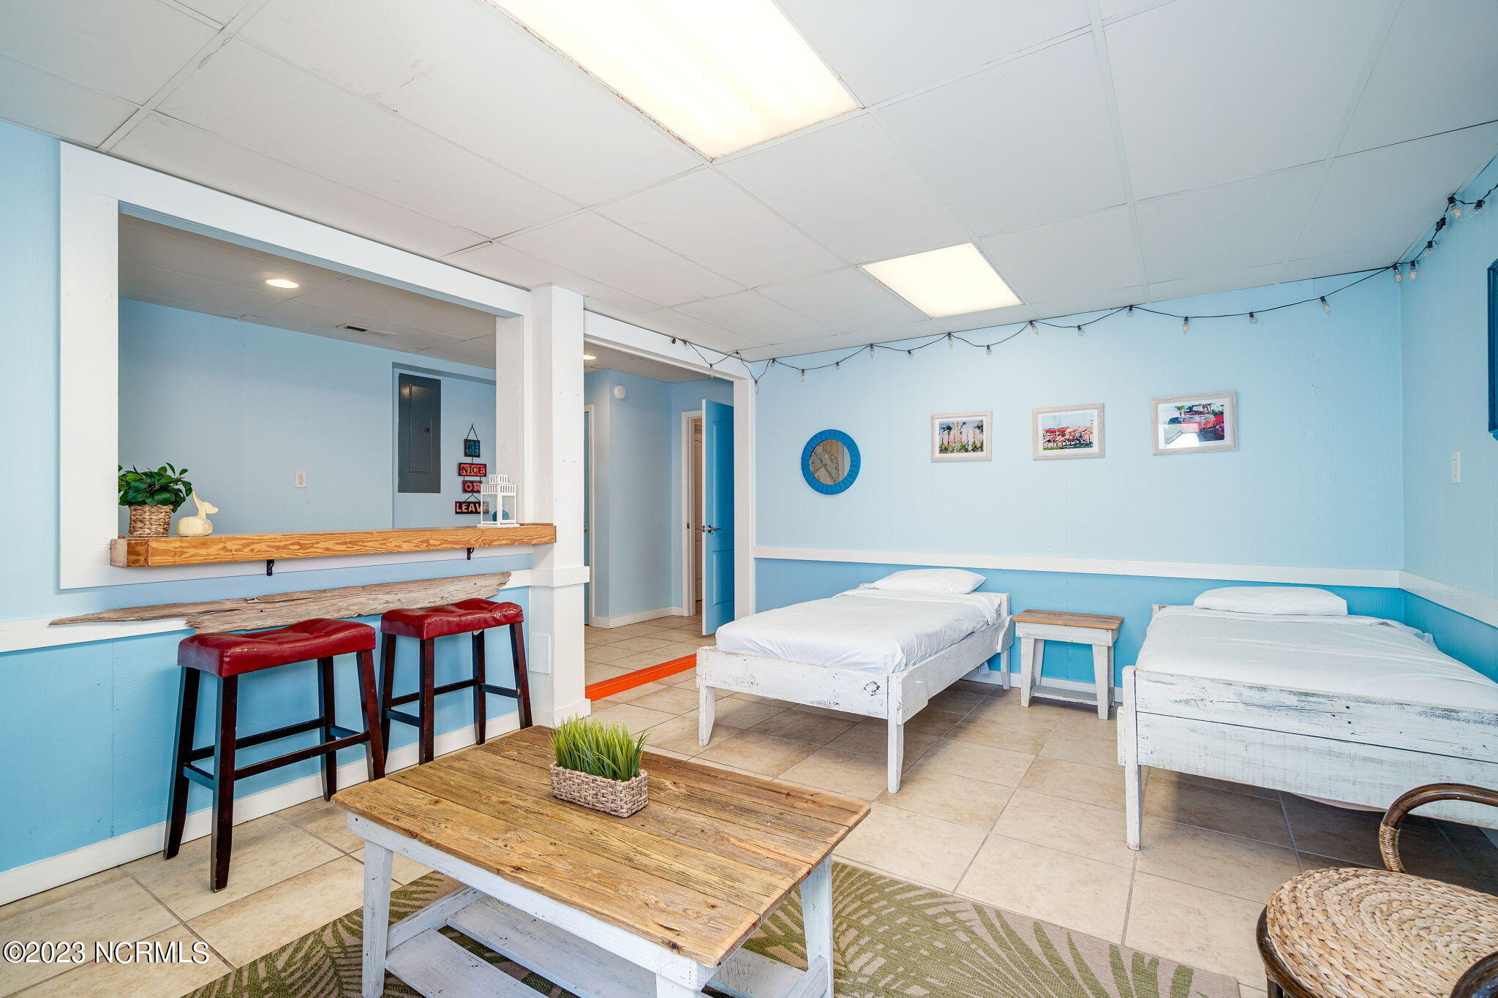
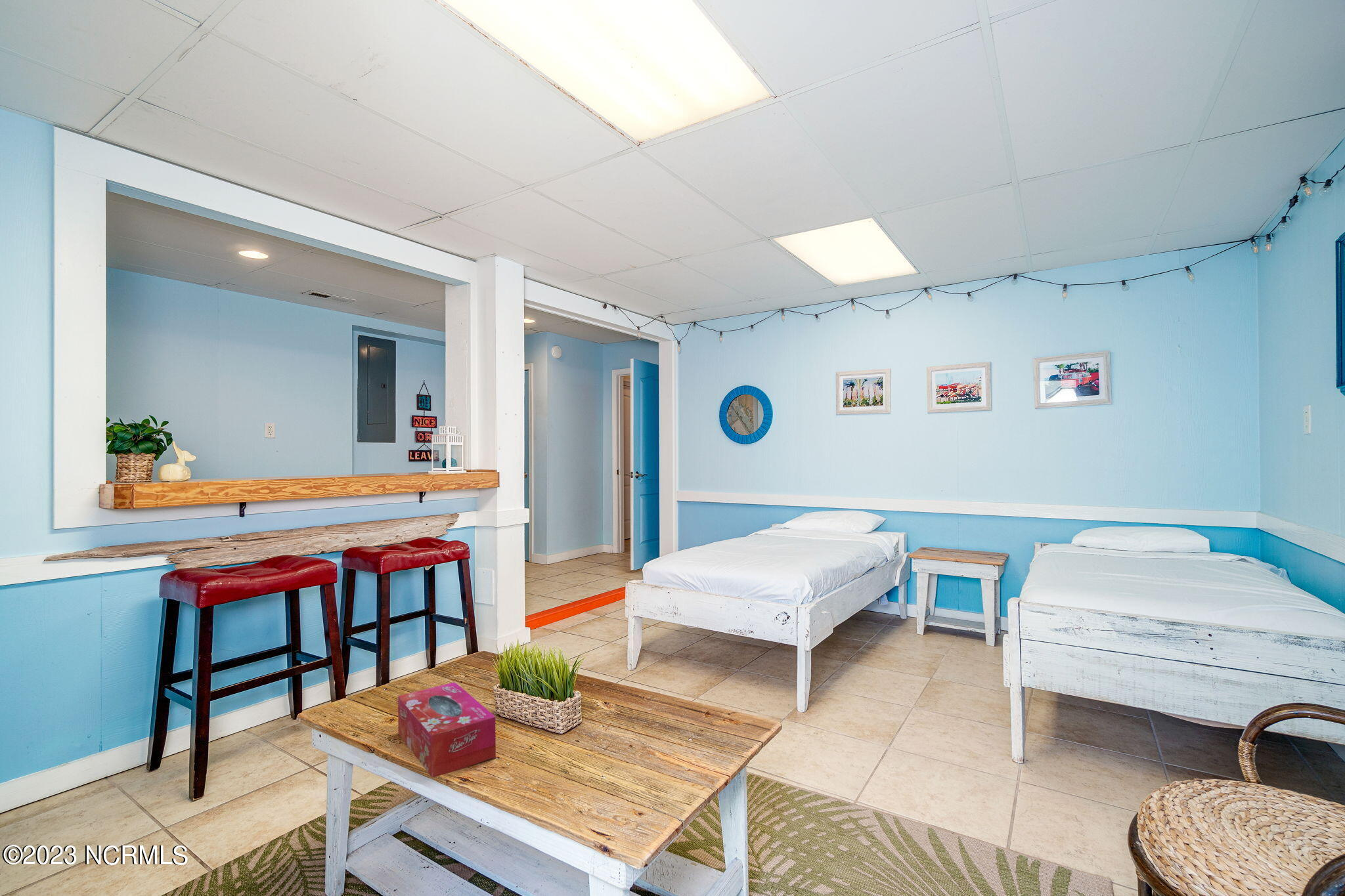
+ tissue box [397,681,496,779]
